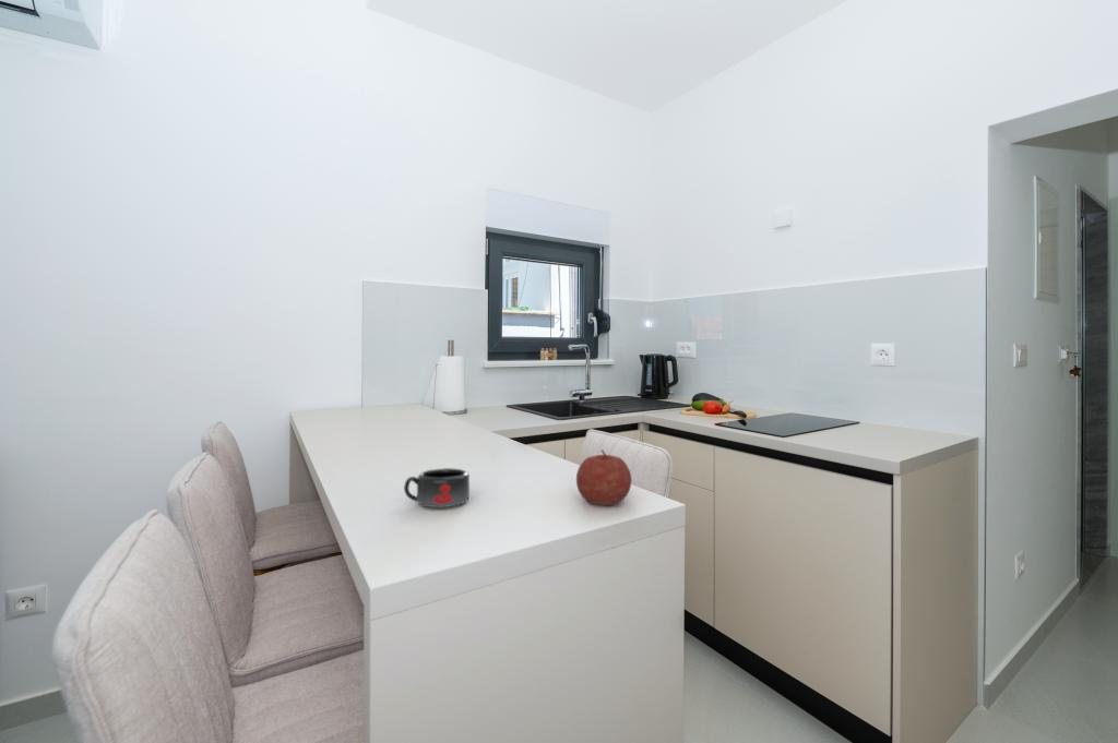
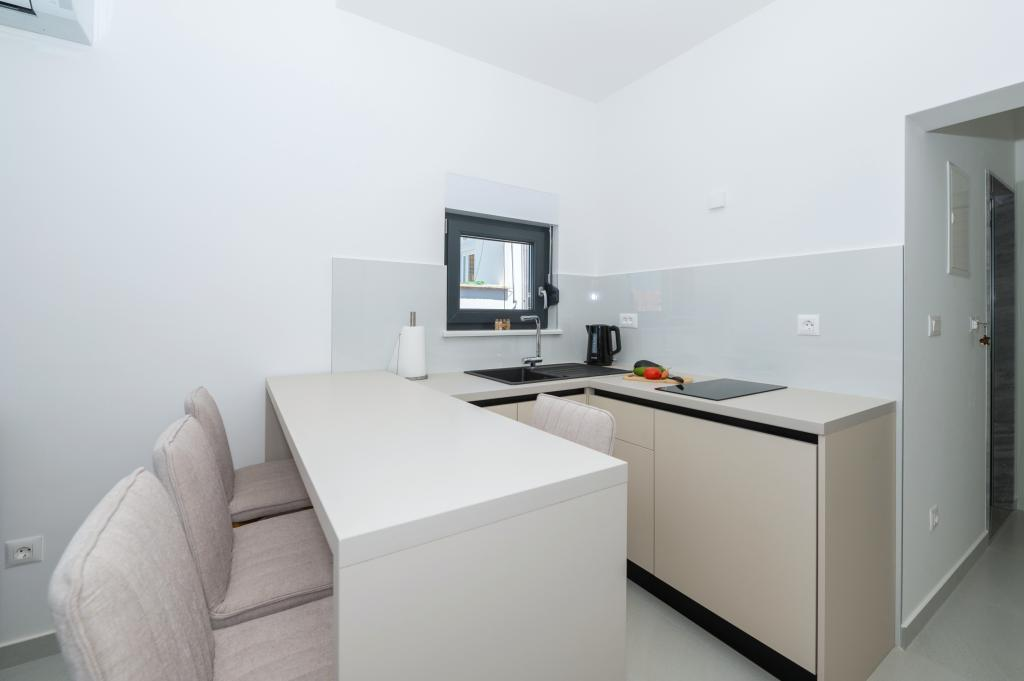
- fruit [575,448,632,506]
- mug [403,467,471,508]
